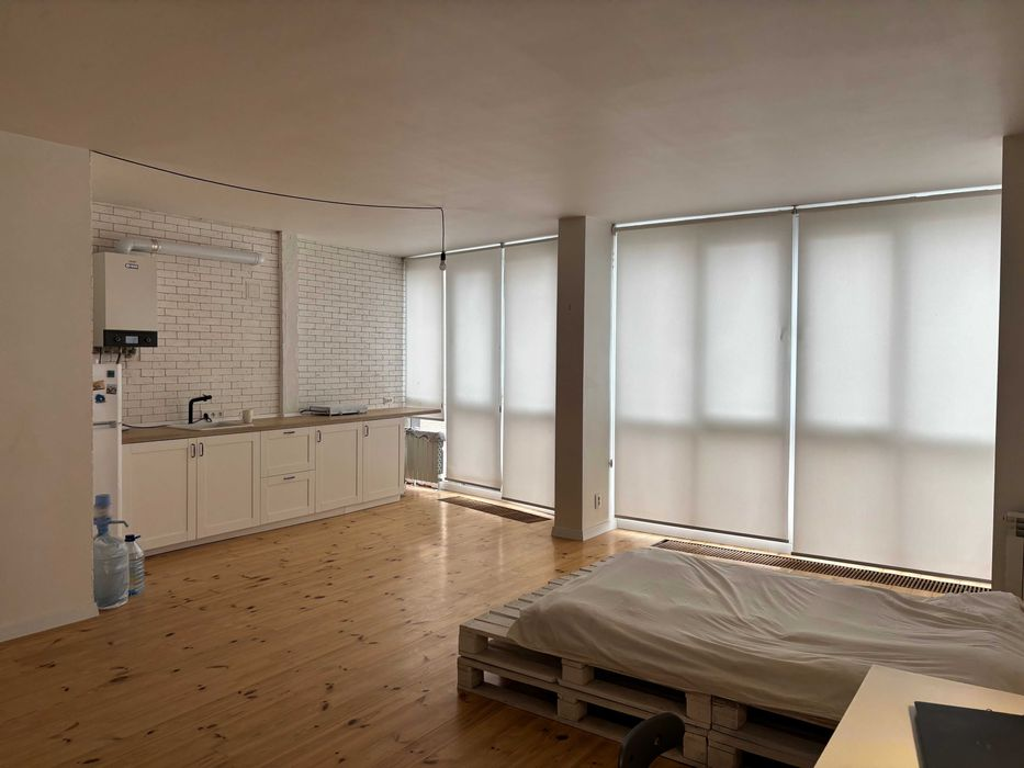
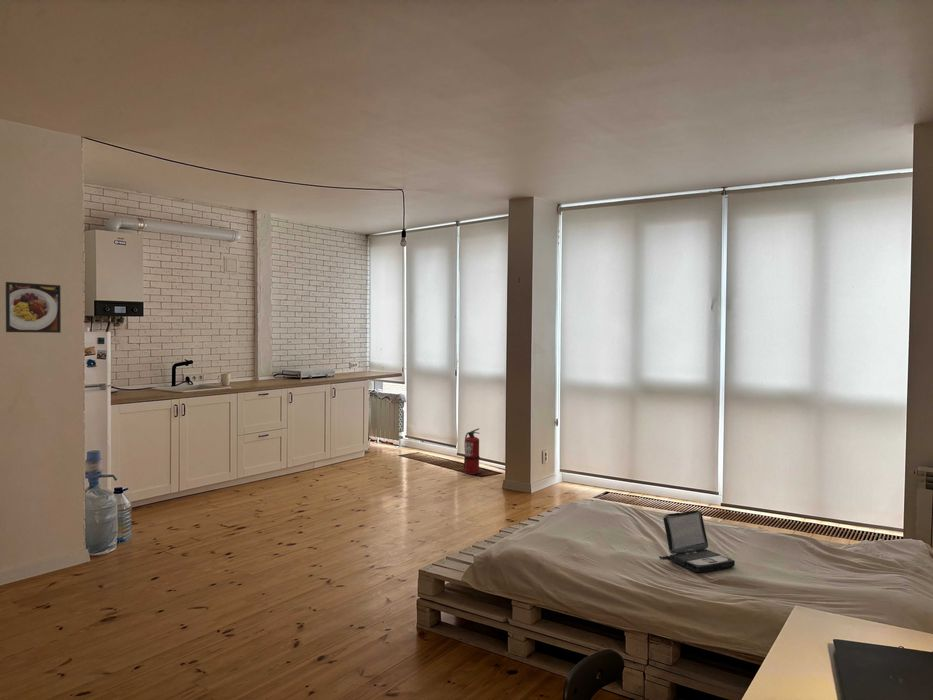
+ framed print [5,281,62,334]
+ fire extinguisher [463,427,481,475]
+ laptop [658,509,736,573]
